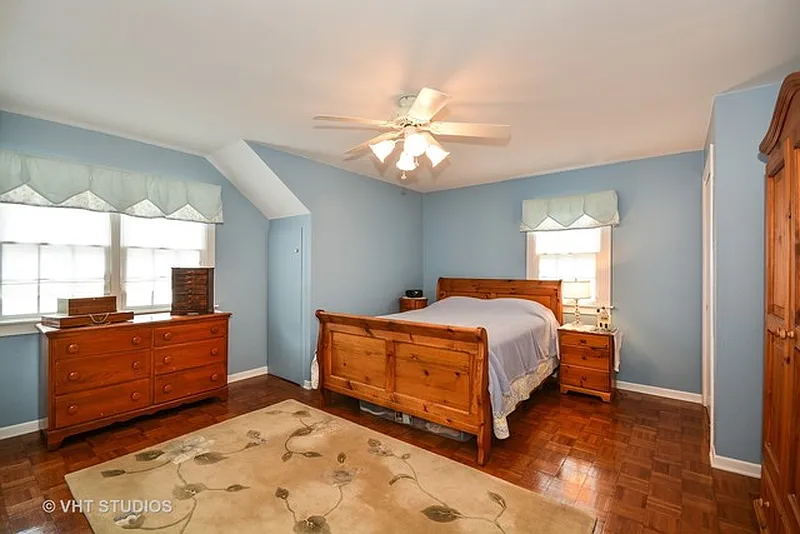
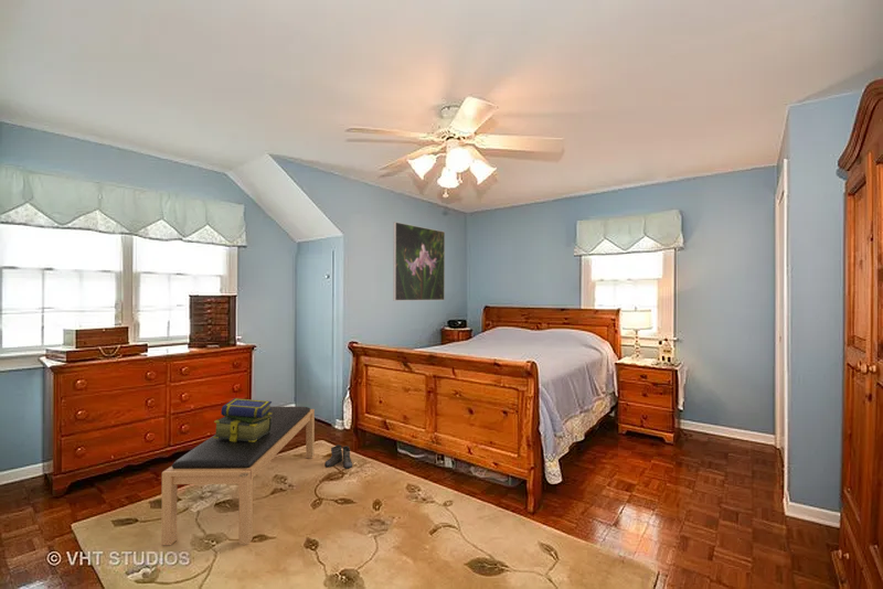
+ bench [160,406,316,546]
+ stack of books [213,397,273,442]
+ boots [323,443,353,470]
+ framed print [392,221,446,301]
